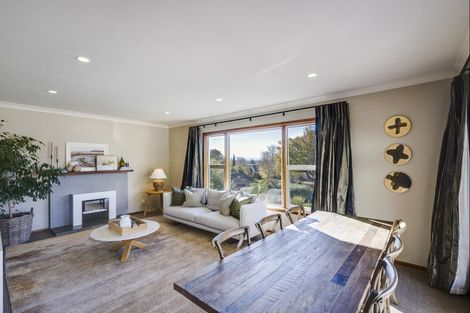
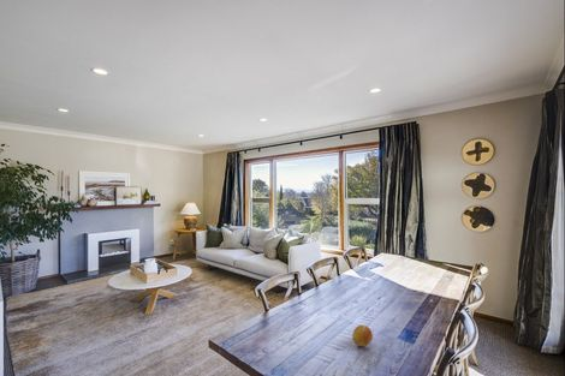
+ fruit [351,324,374,347]
